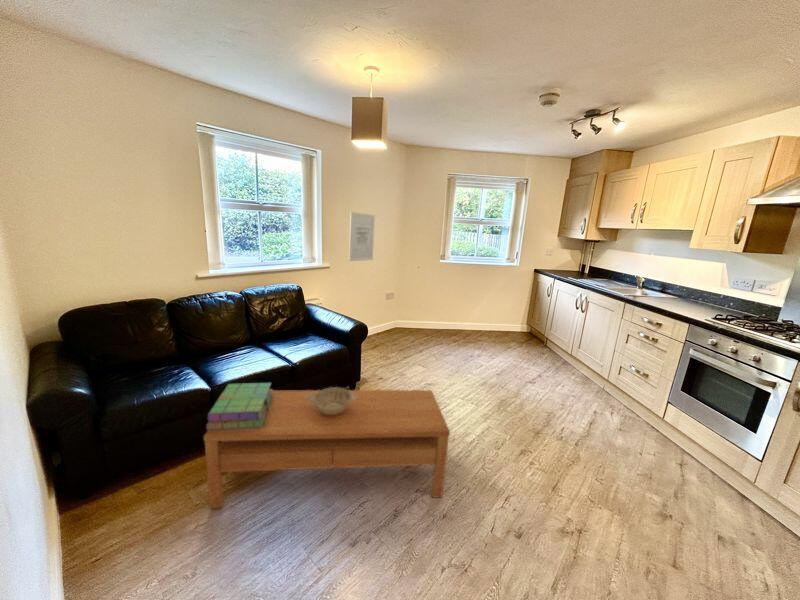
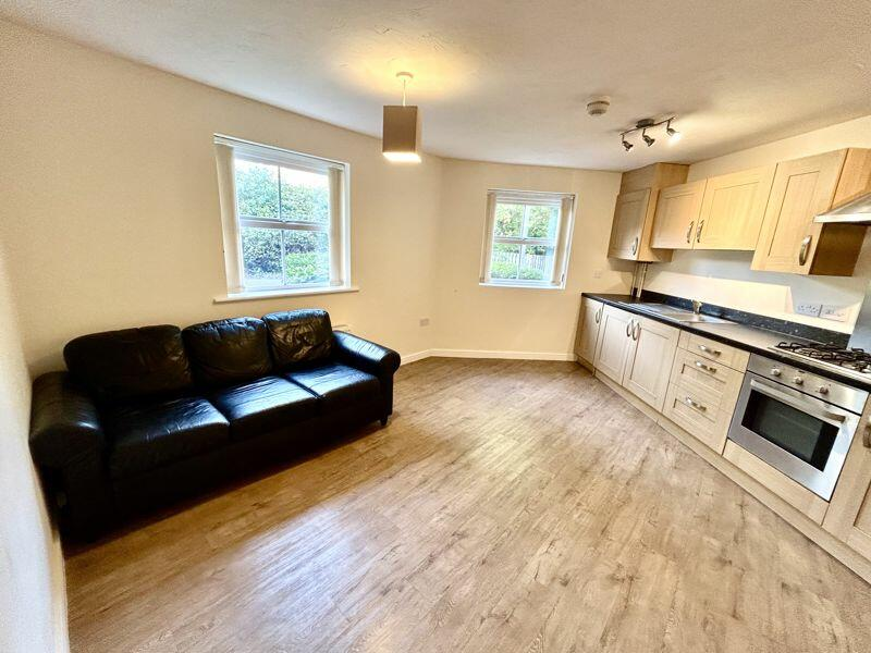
- wall art [348,211,376,262]
- decorative bowl [306,386,358,415]
- coffee table [202,389,451,510]
- stack of books [205,382,274,431]
